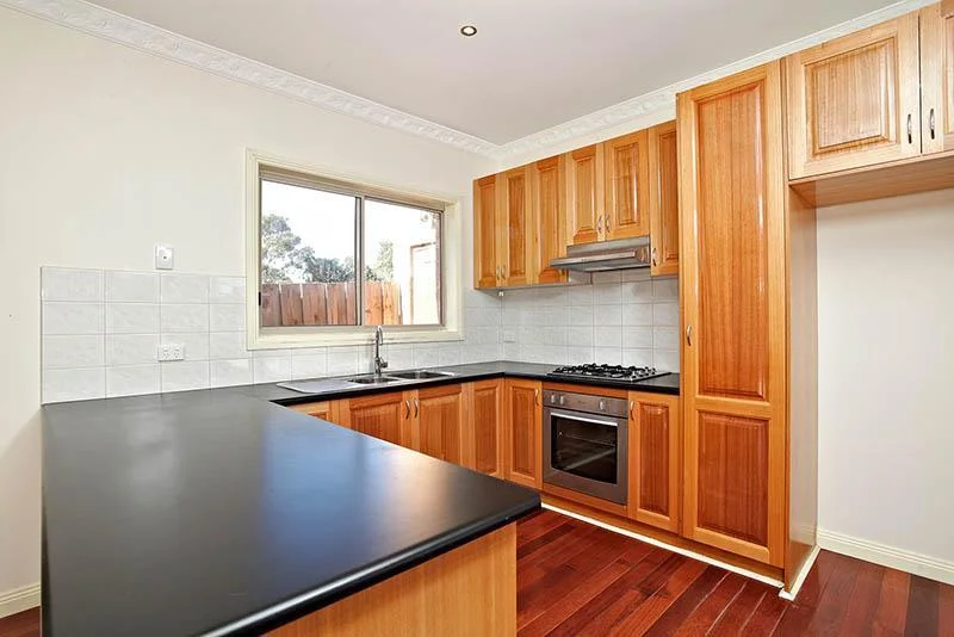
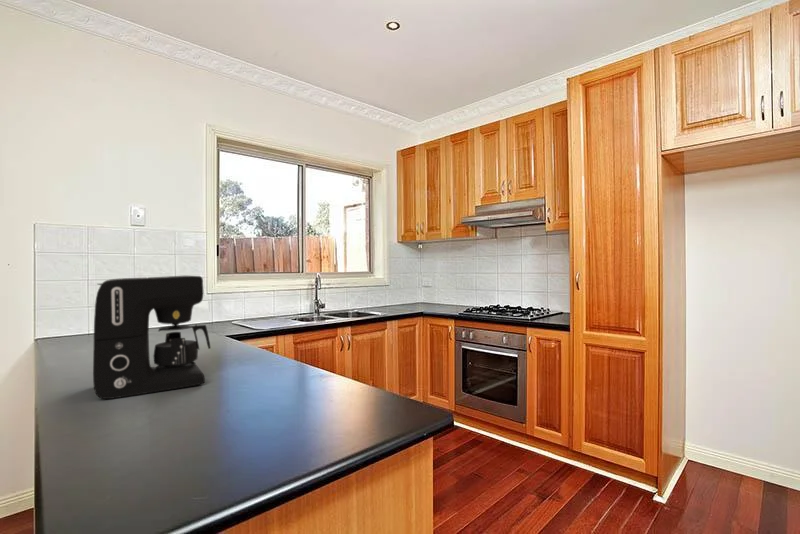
+ coffee maker [92,275,211,400]
